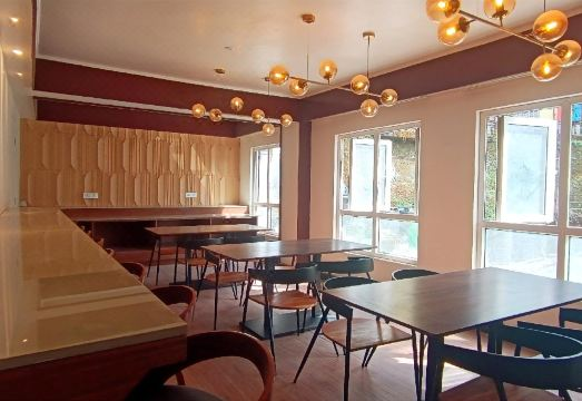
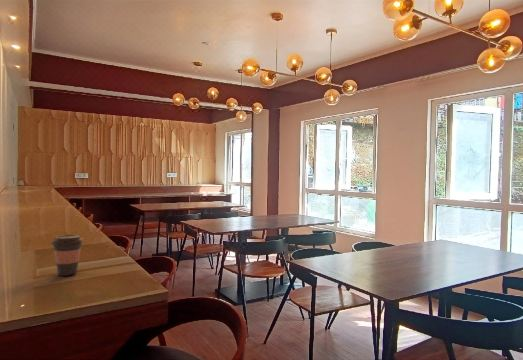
+ coffee cup [50,234,84,277]
